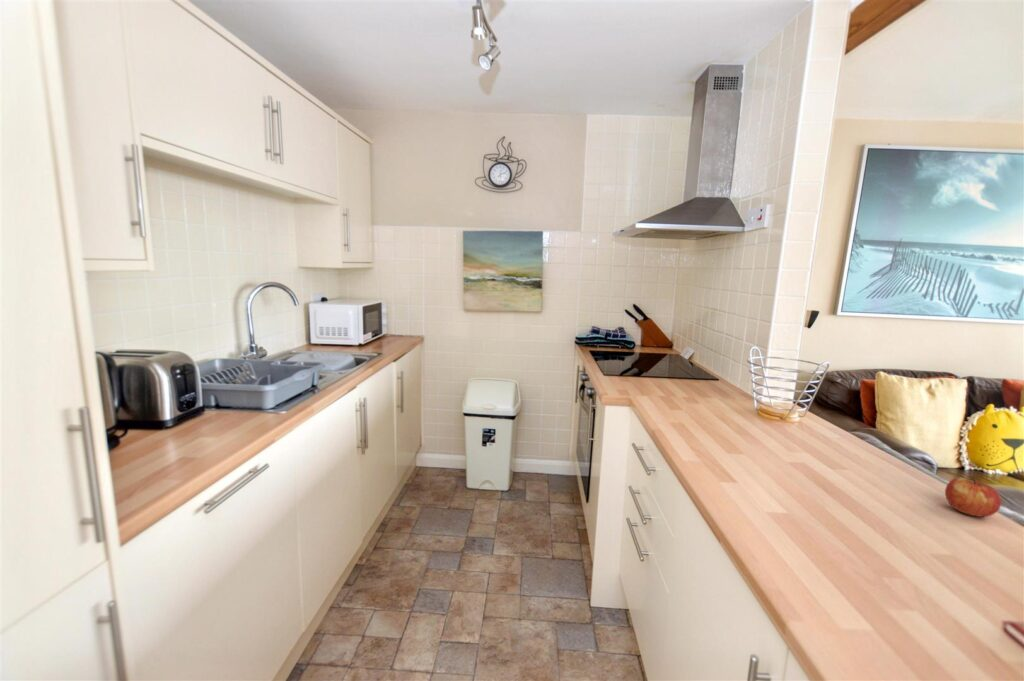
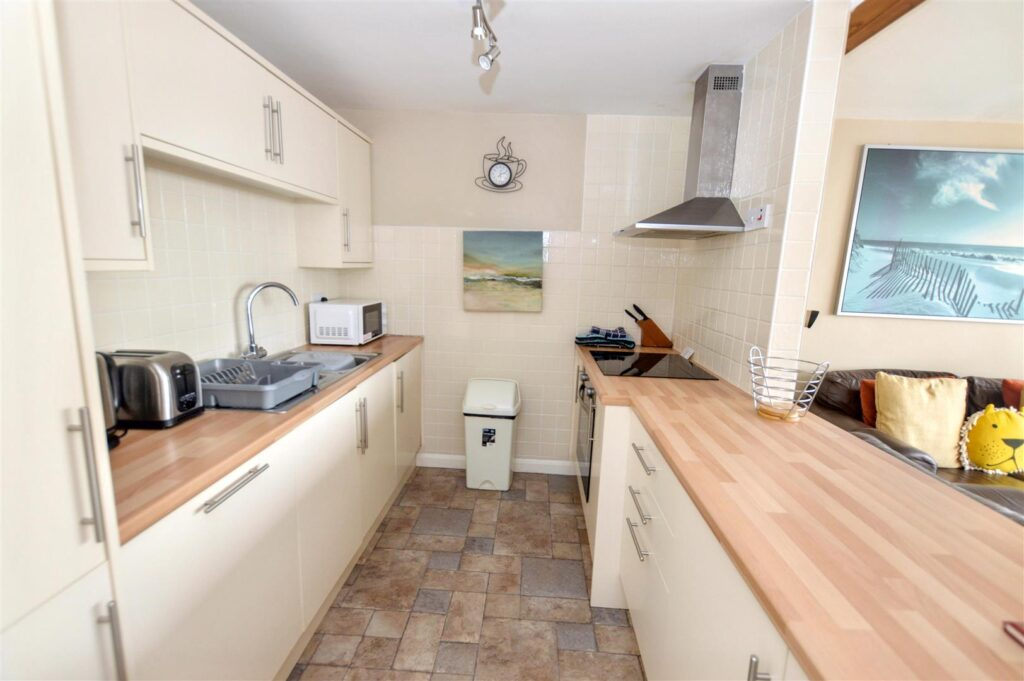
- apple [944,477,1002,518]
